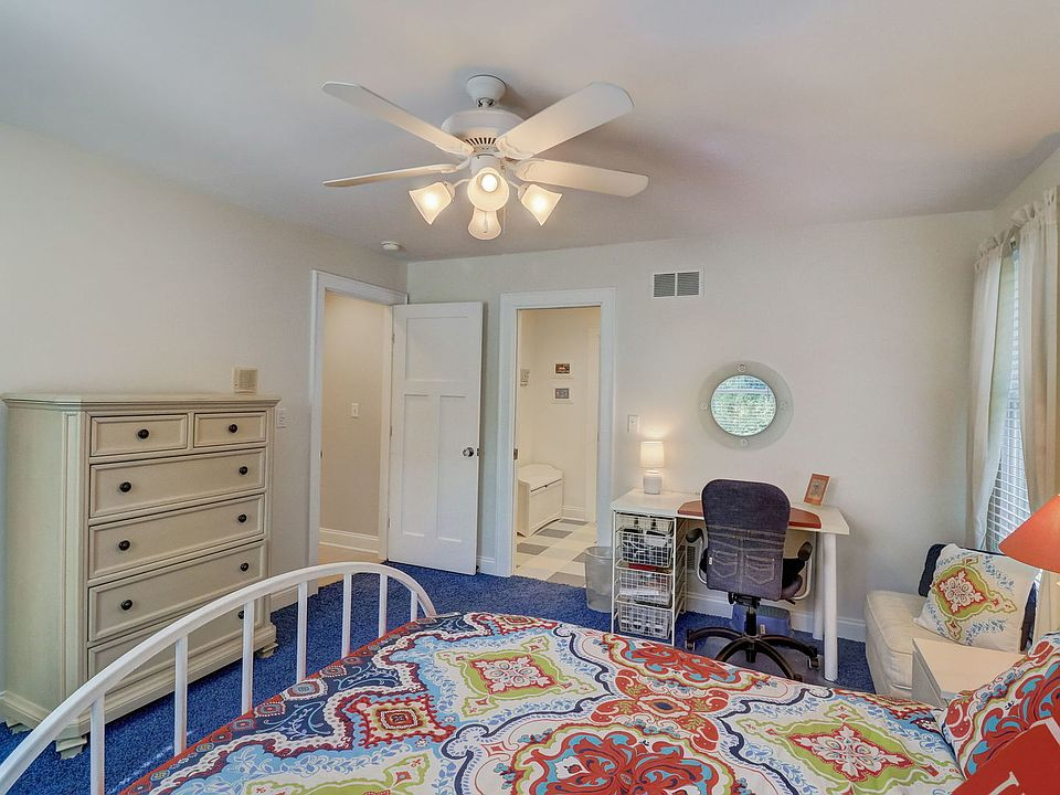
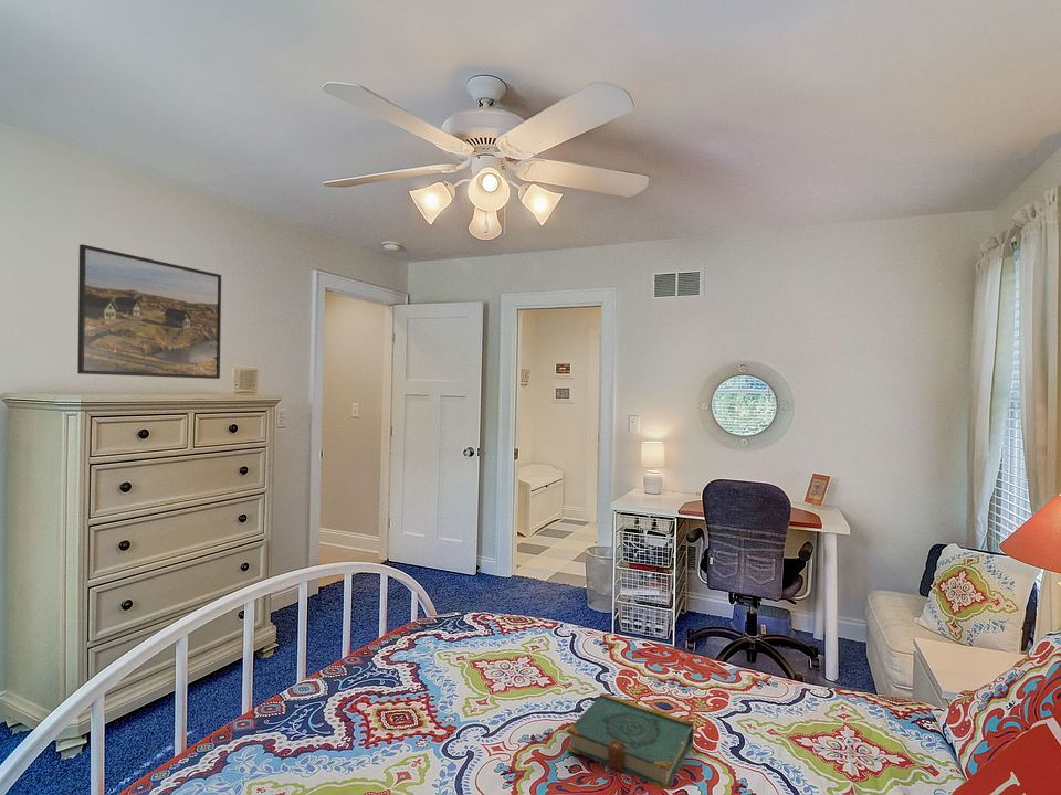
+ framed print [76,243,222,380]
+ book [566,692,695,792]
